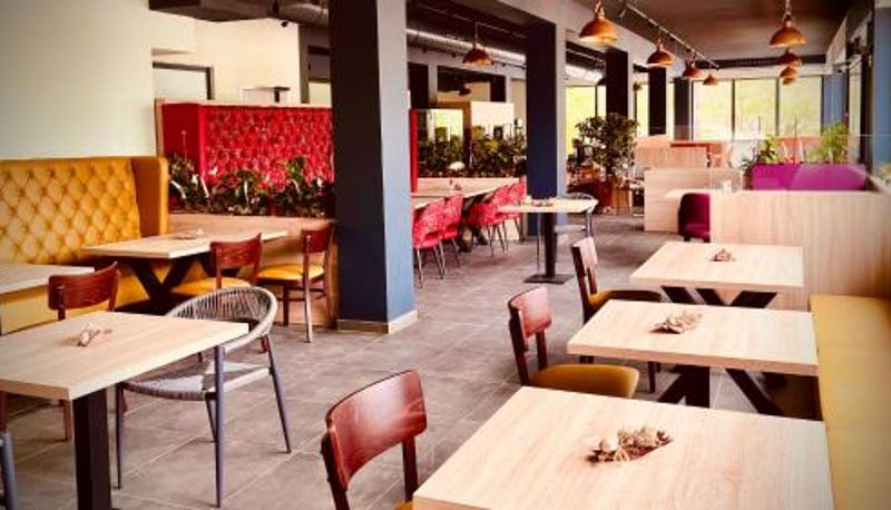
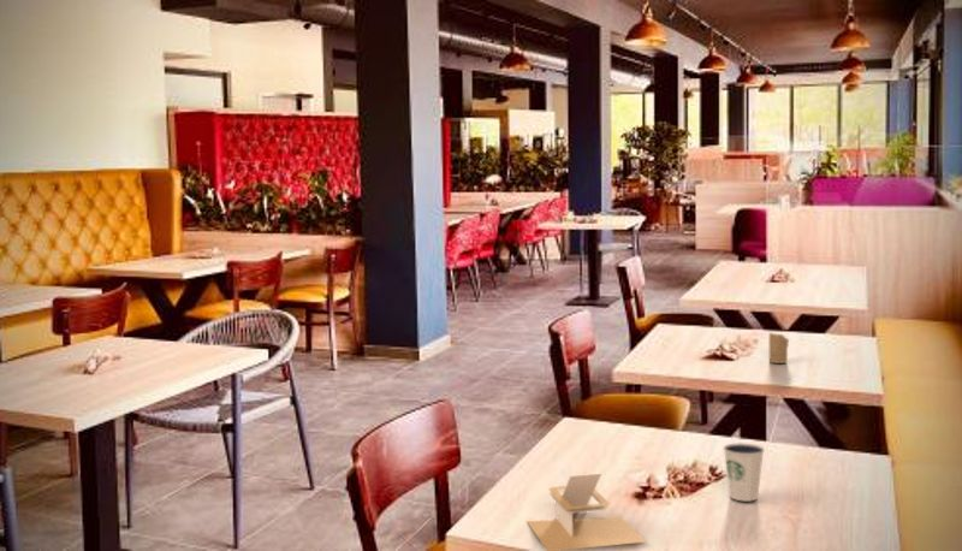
+ dixie cup [723,442,766,502]
+ napkin holder [525,472,647,551]
+ candle [768,332,790,365]
